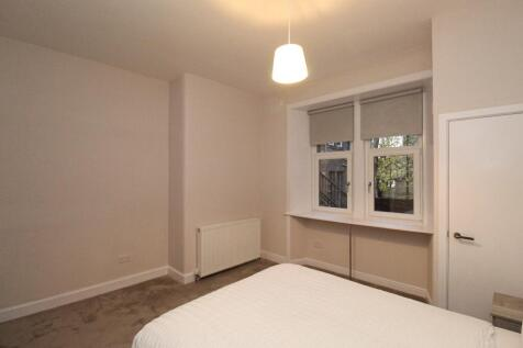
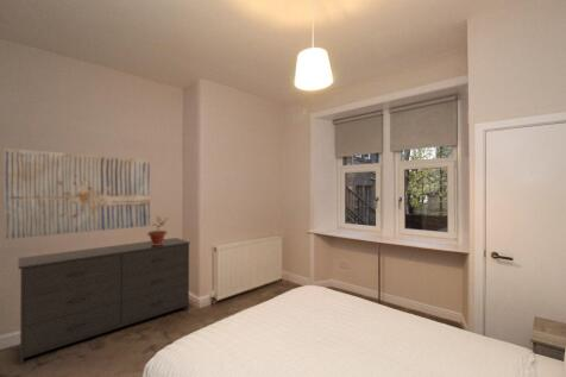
+ dresser [17,237,191,366]
+ wall art [2,147,151,240]
+ potted plant [146,215,169,245]
